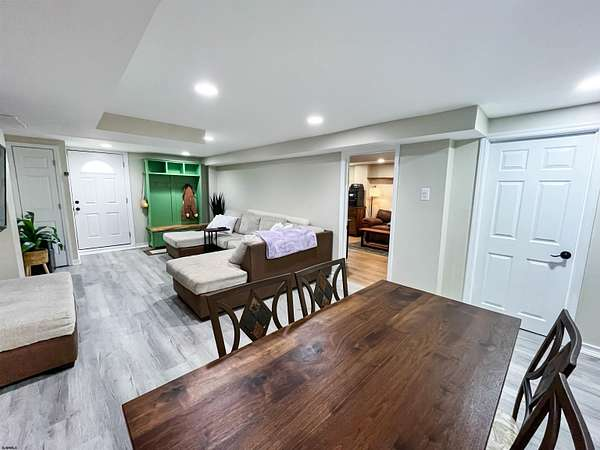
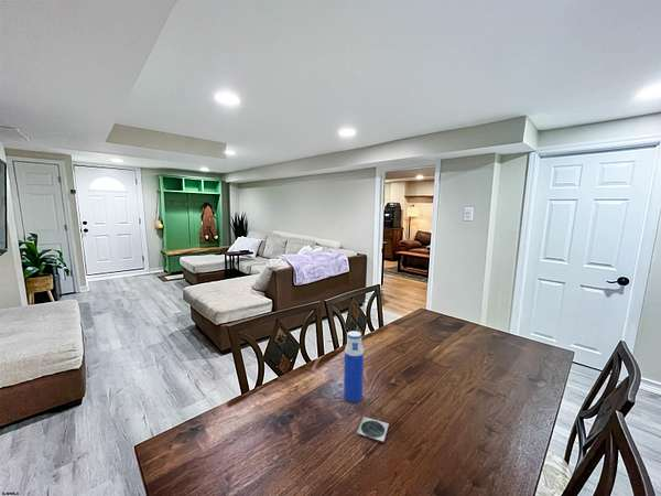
+ coaster [356,416,390,442]
+ water bottle [343,330,365,403]
